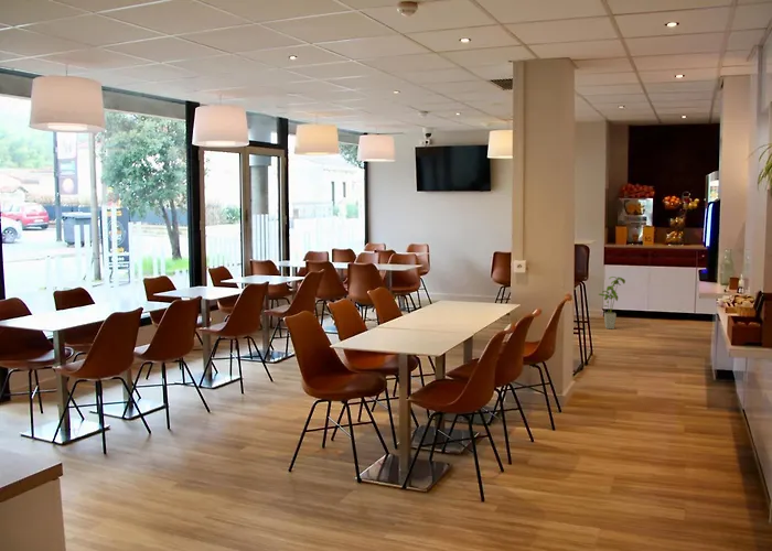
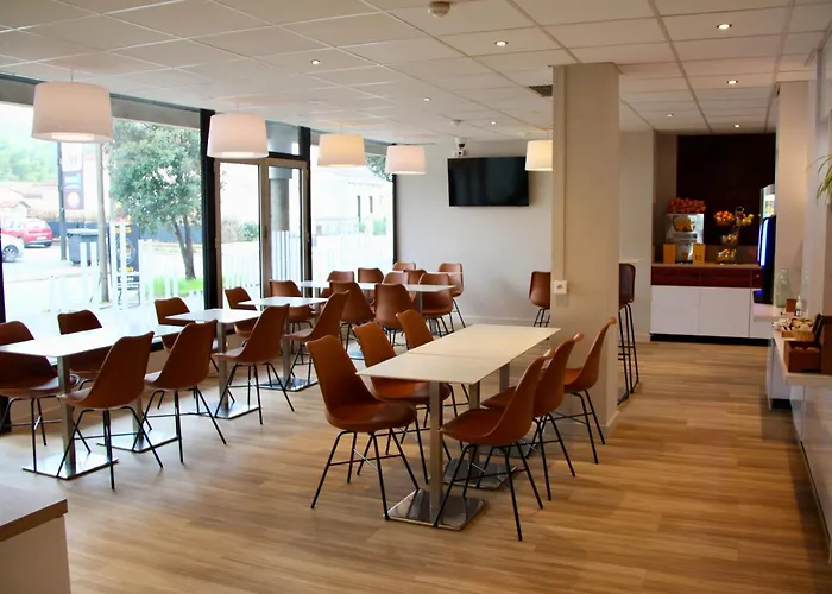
- house plant [598,276,626,329]
